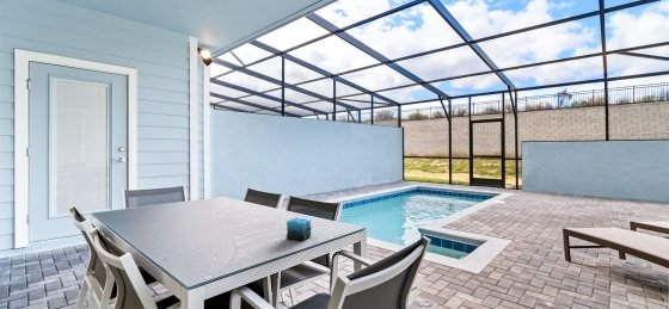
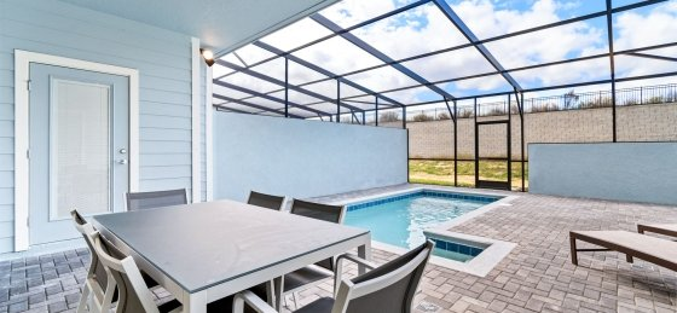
- candle [286,216,313,242]
